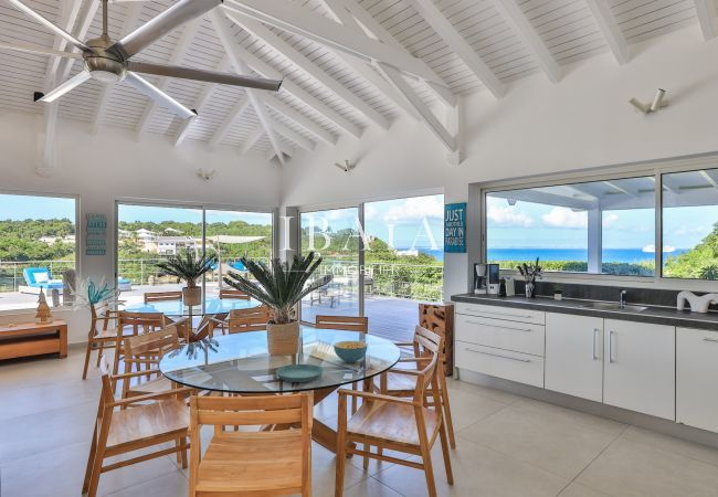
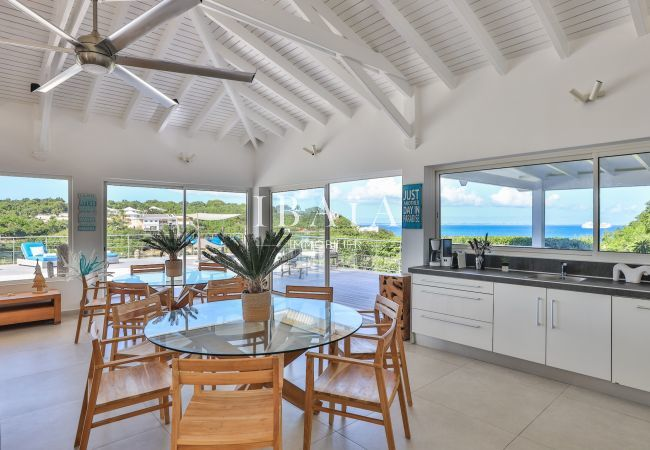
- saucer [275,363,325,383]
- cereal bowl [332,340,369,363]
